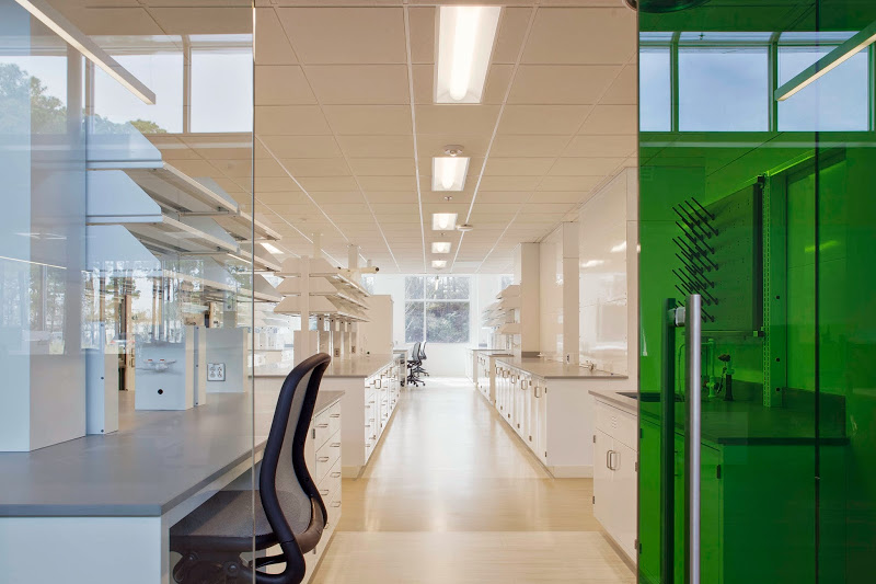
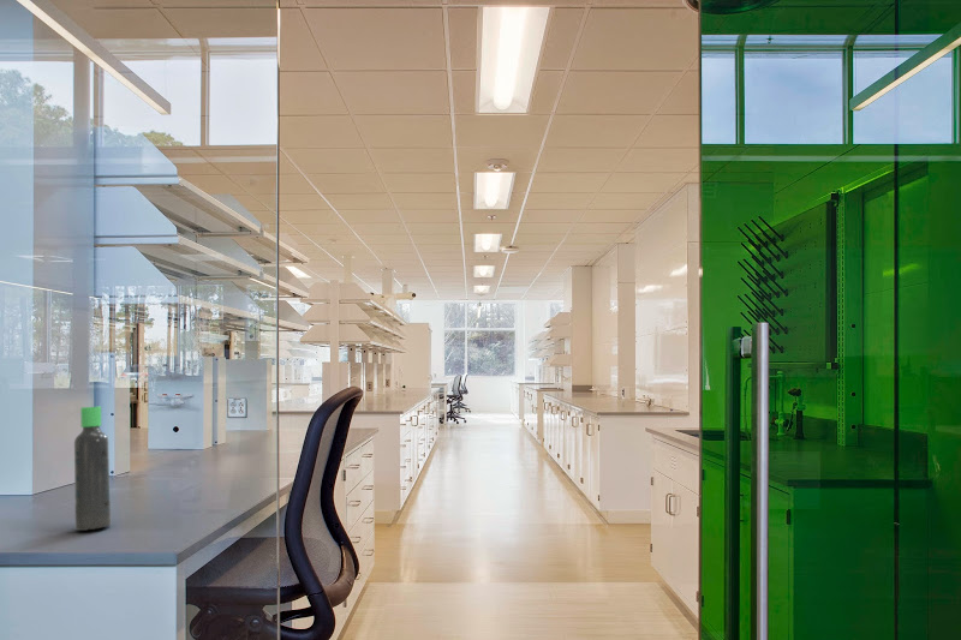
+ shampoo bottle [73,406,112,532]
